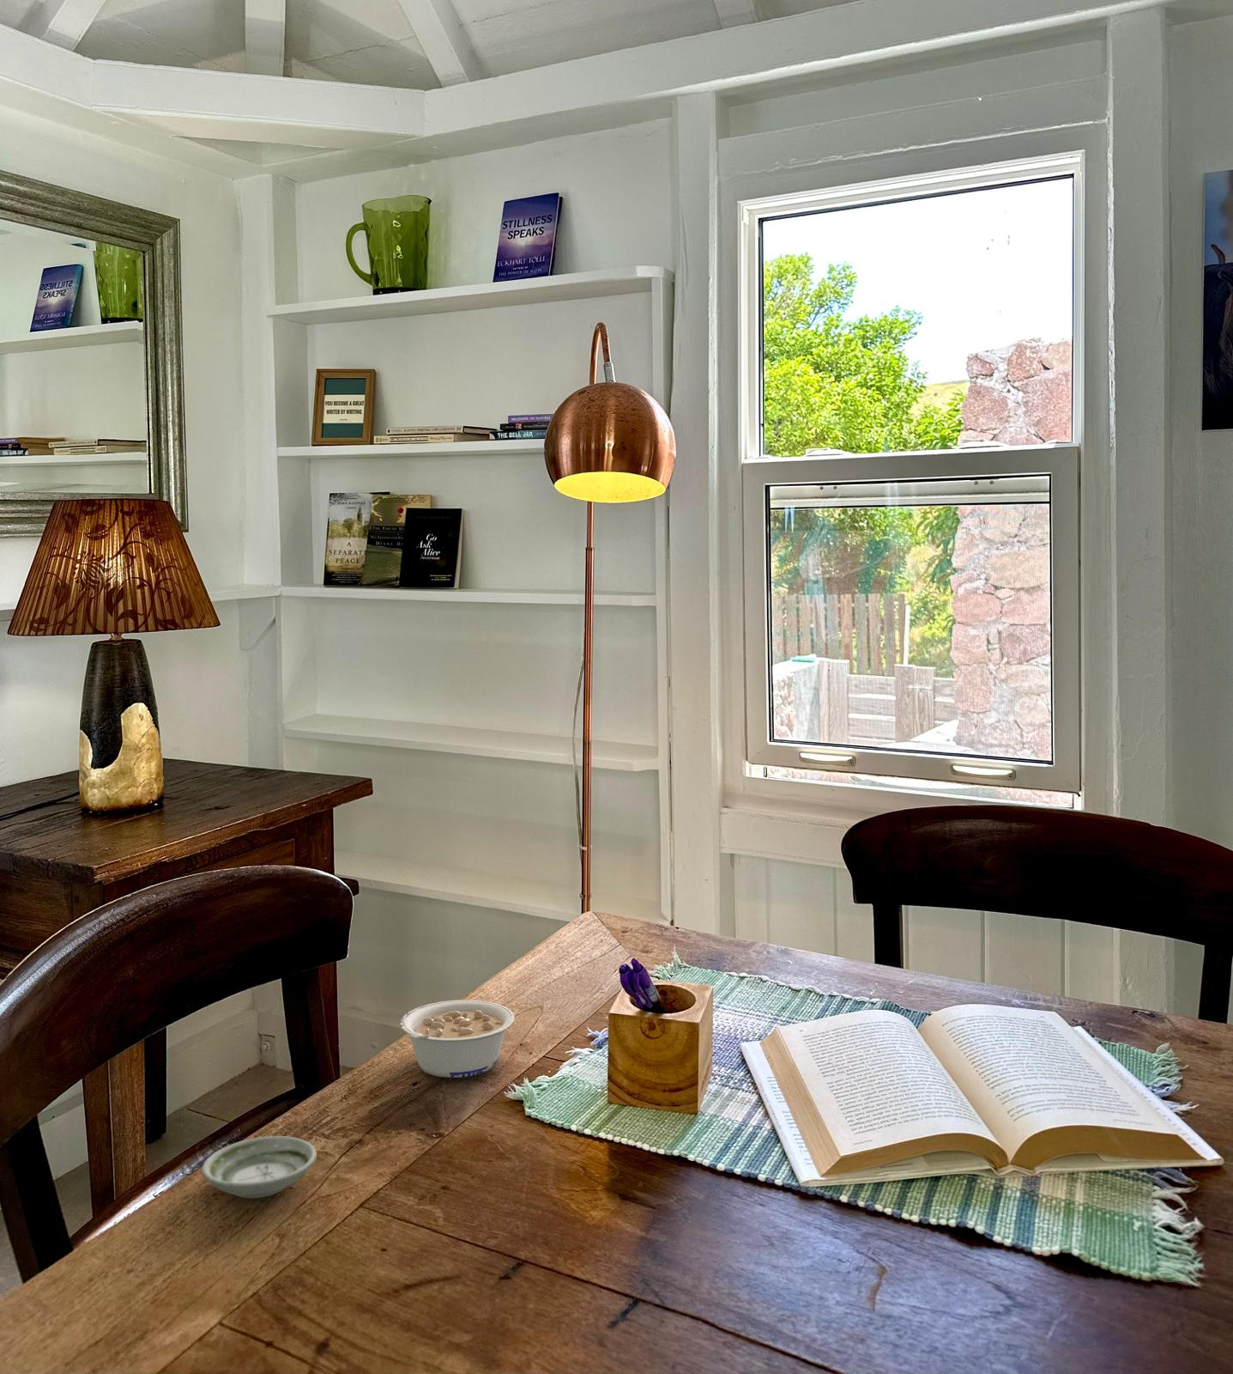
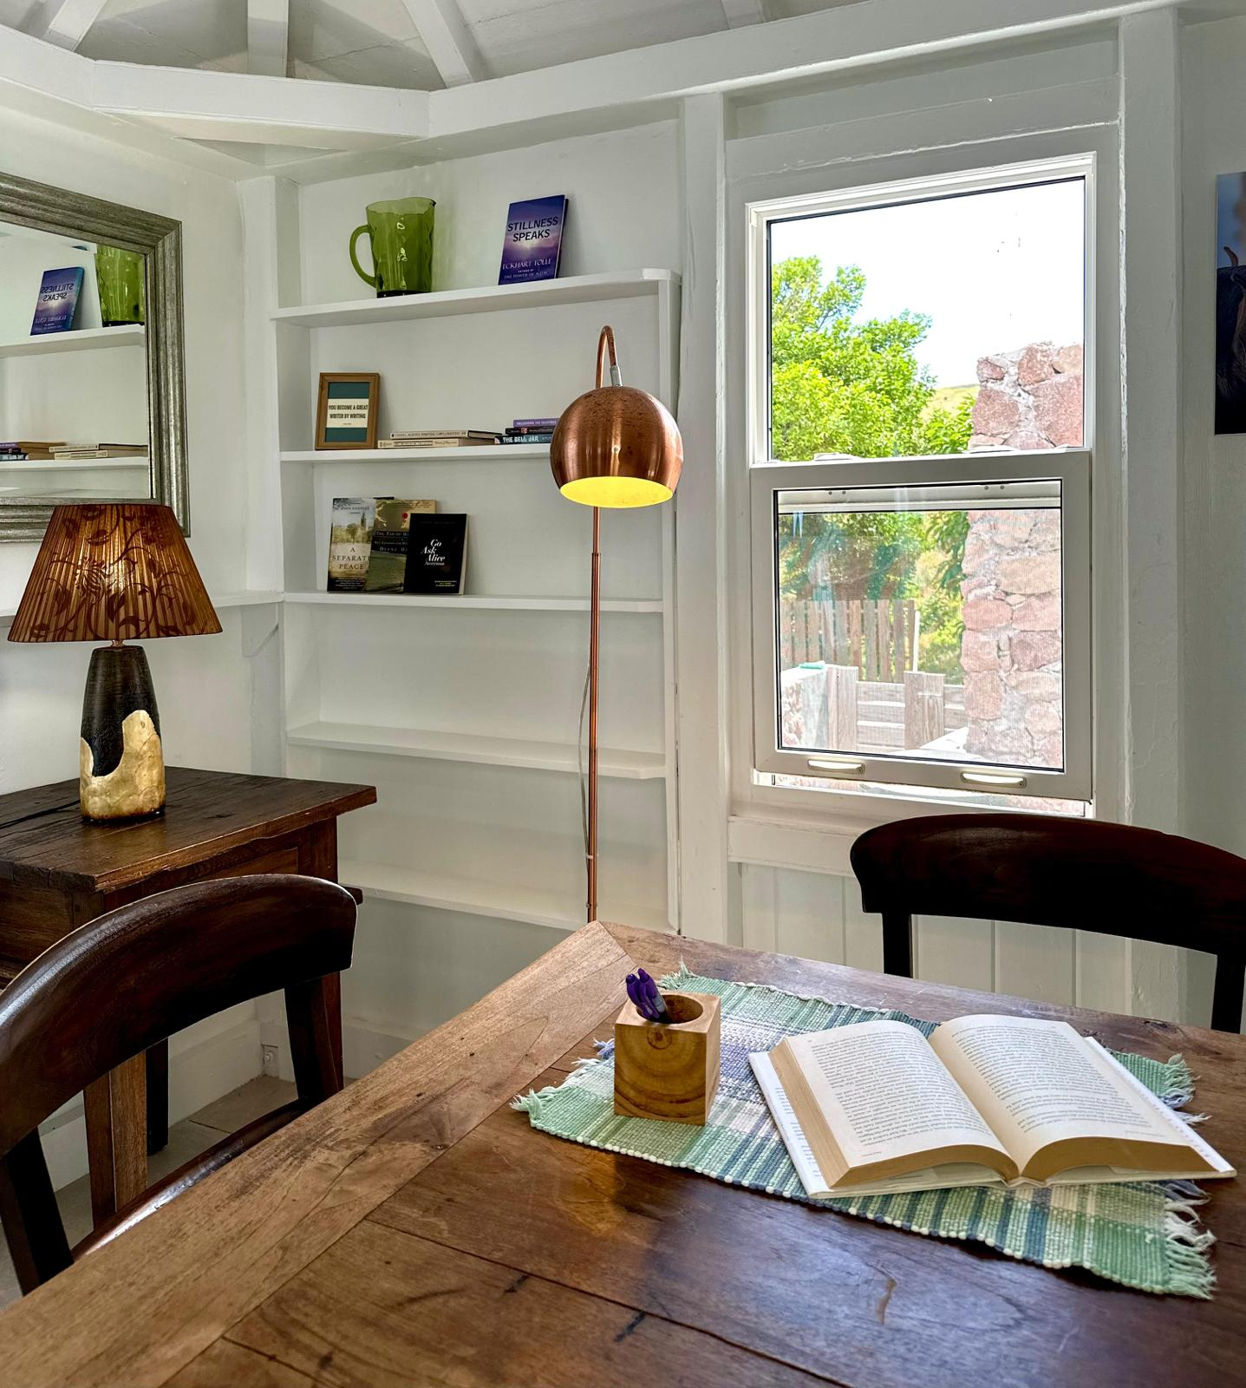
- legume [399,999,515,1079]
- saucer [201,1135,318,1199]
